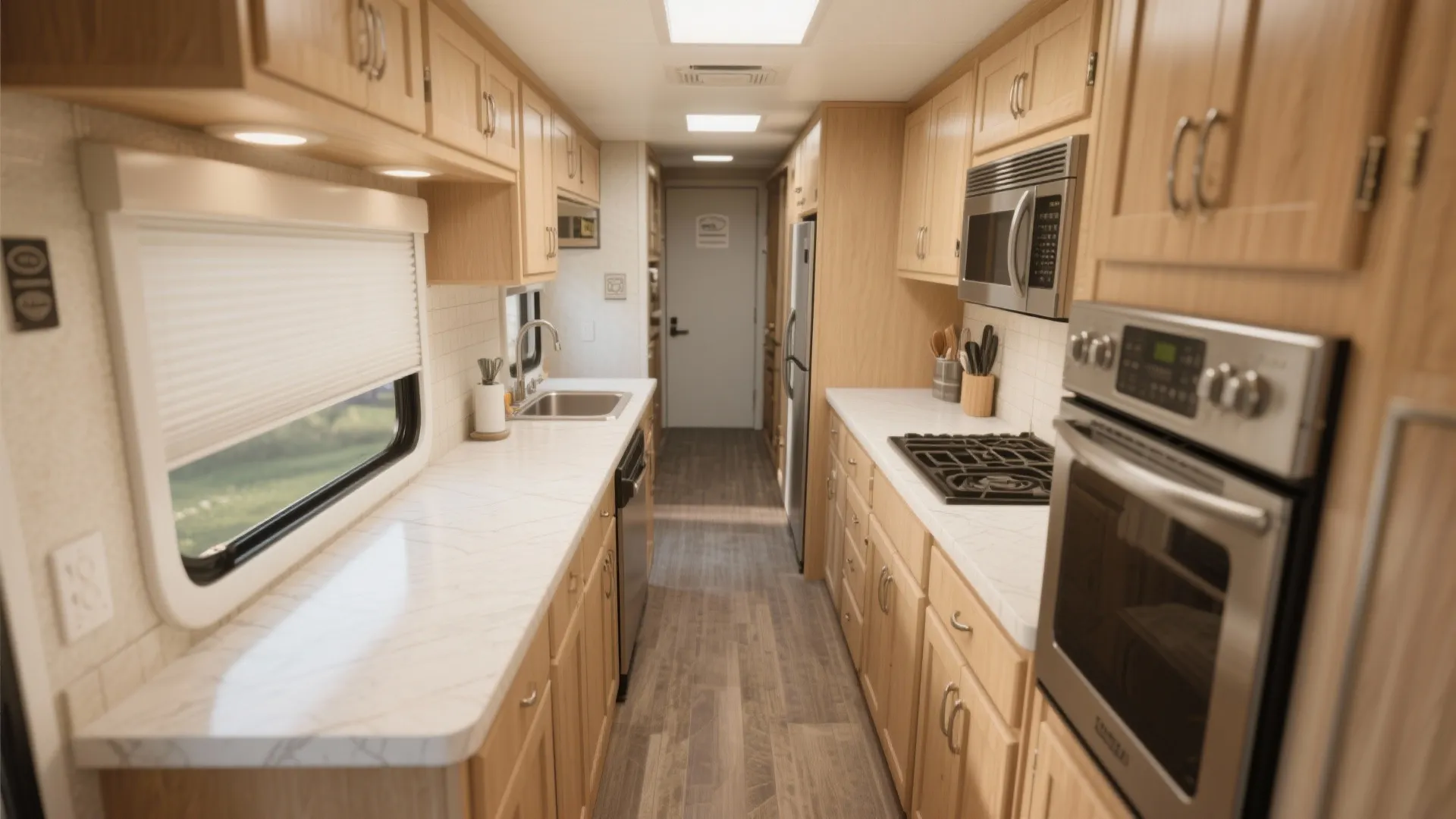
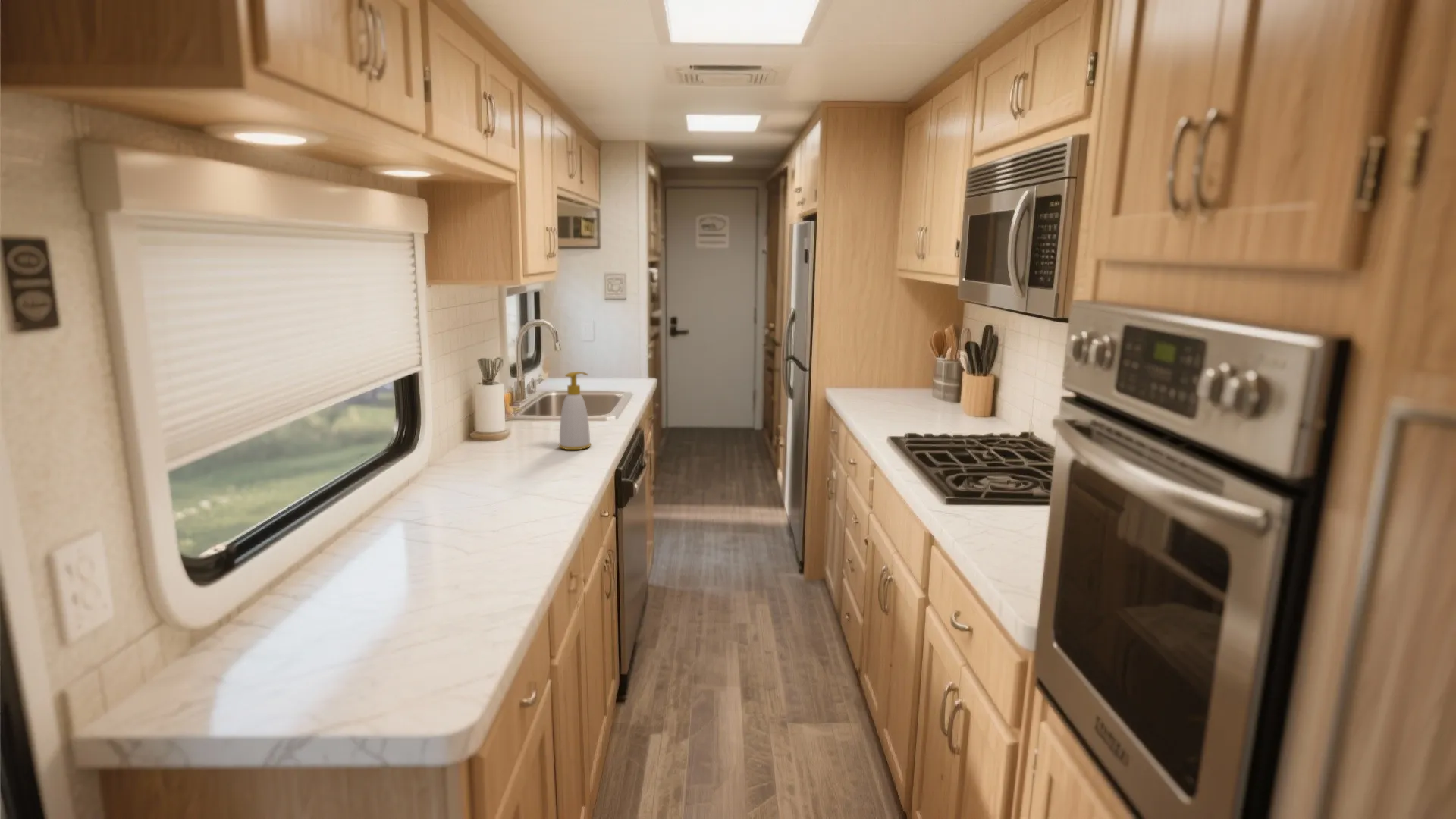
+ soap bottle [558,371,591,450]
